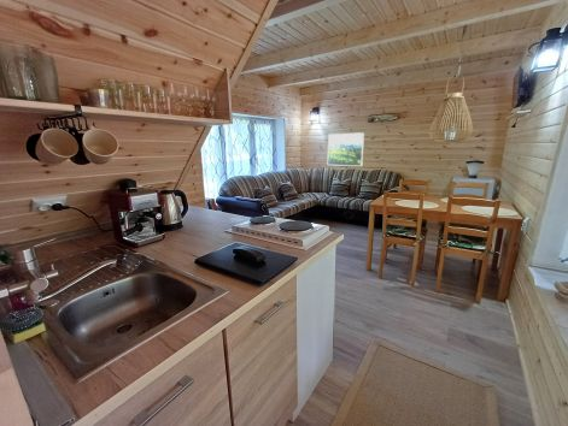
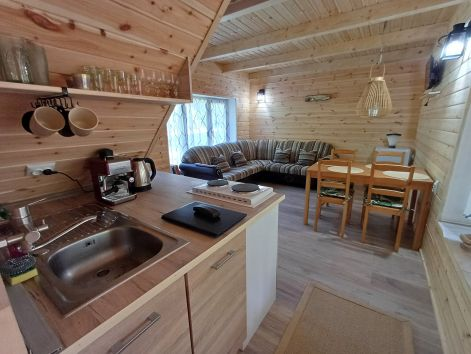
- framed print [327,131,365,167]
